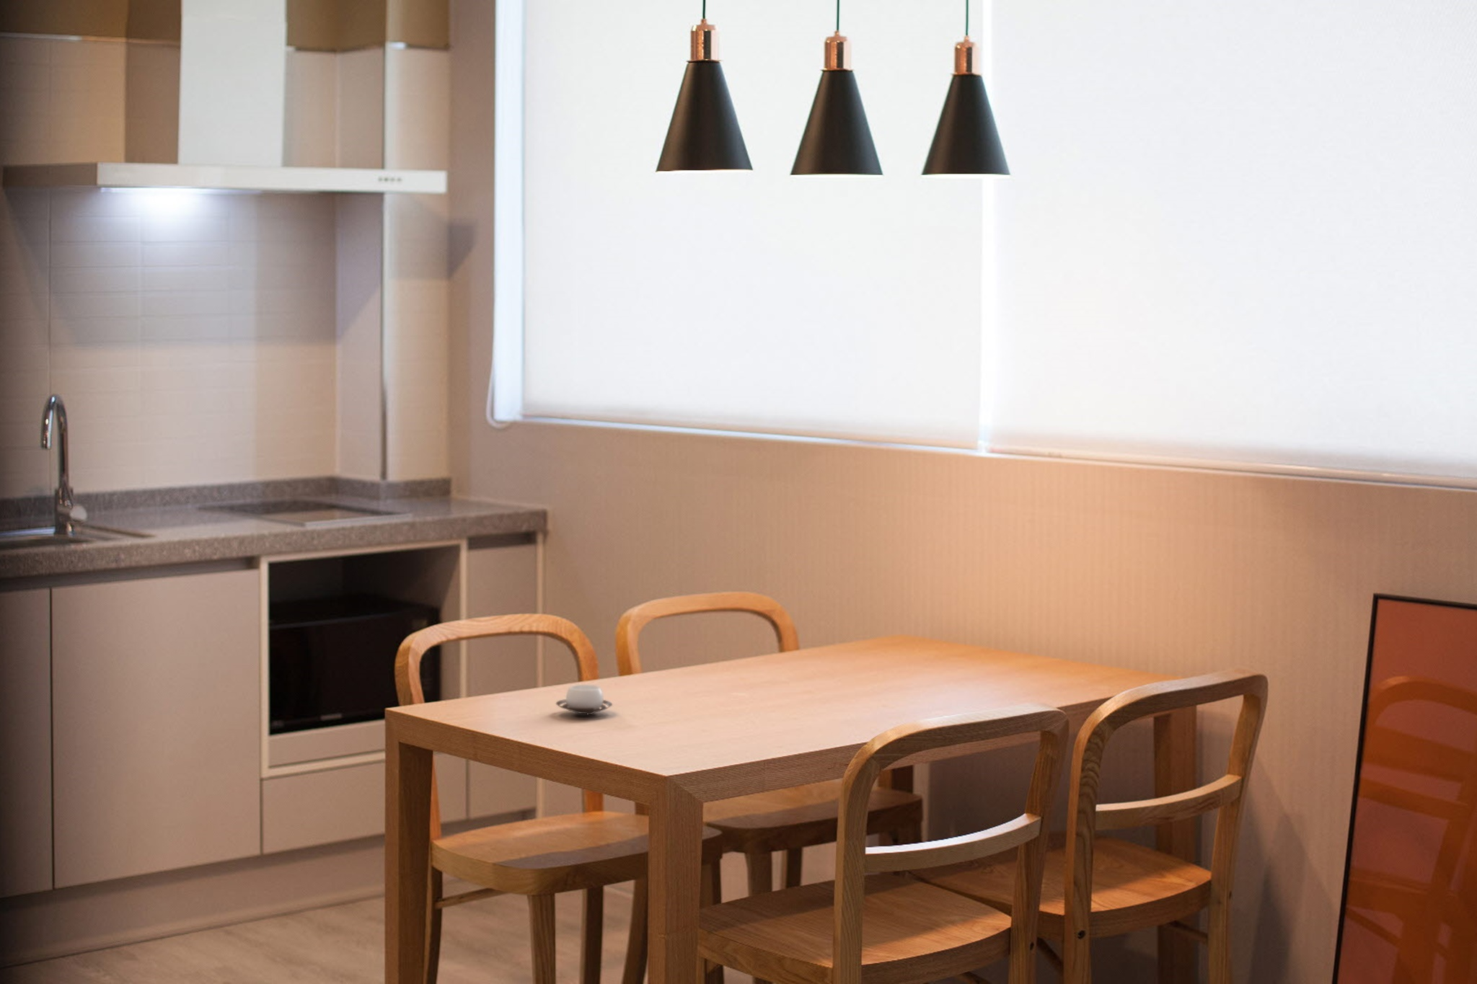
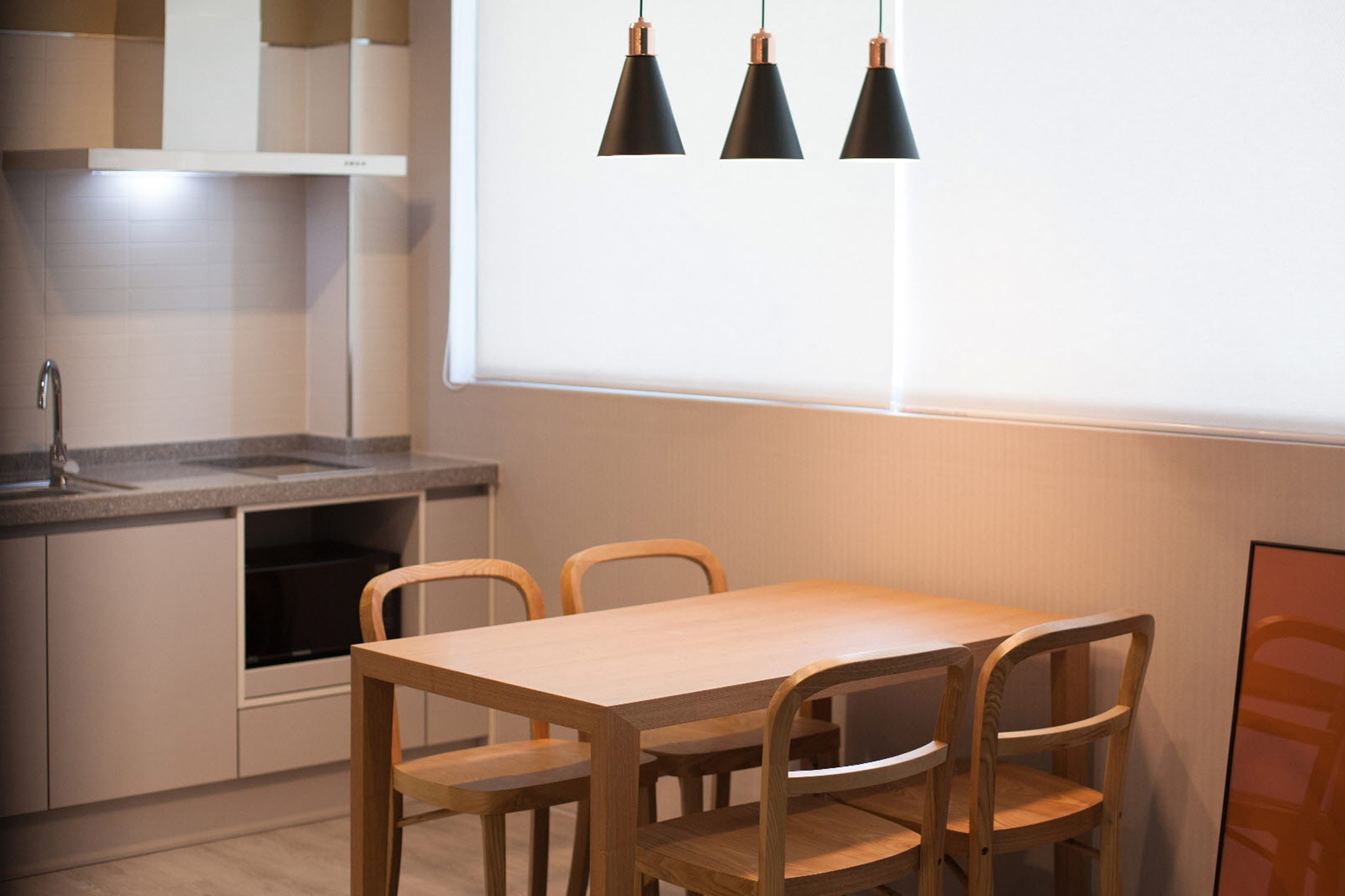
- cup [556,684,613,716]
